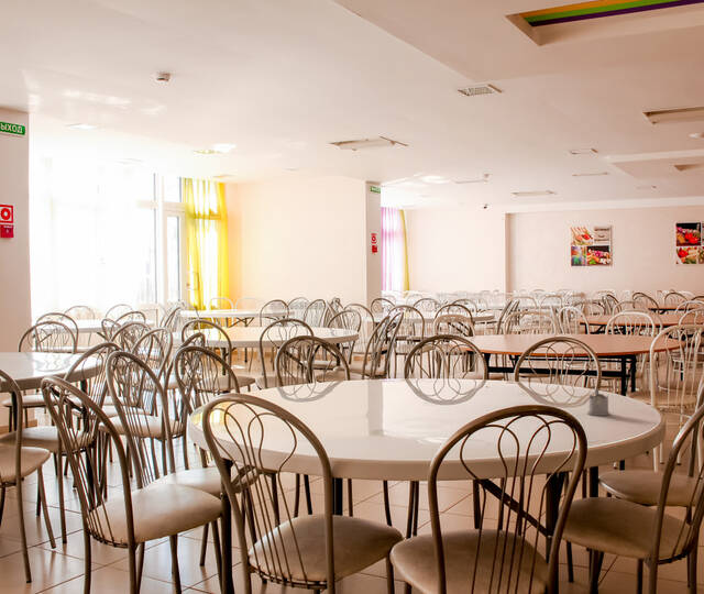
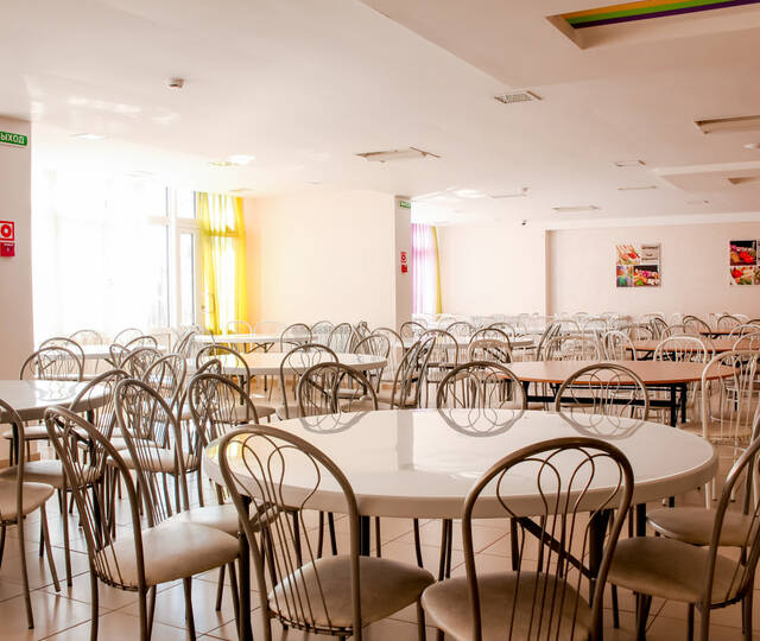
- tea glass holder [586,387,610,417]
